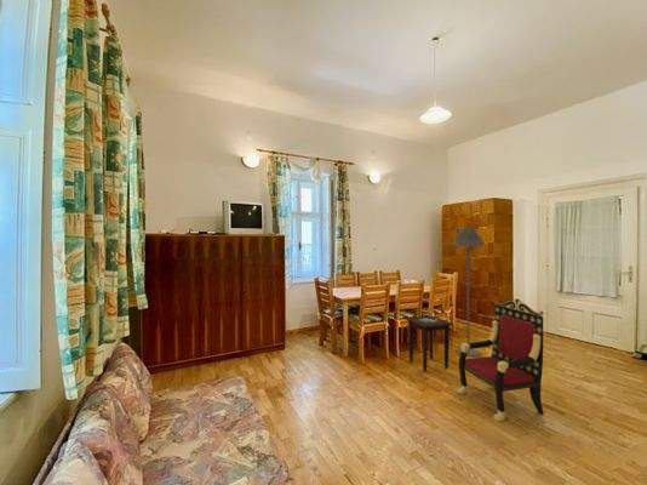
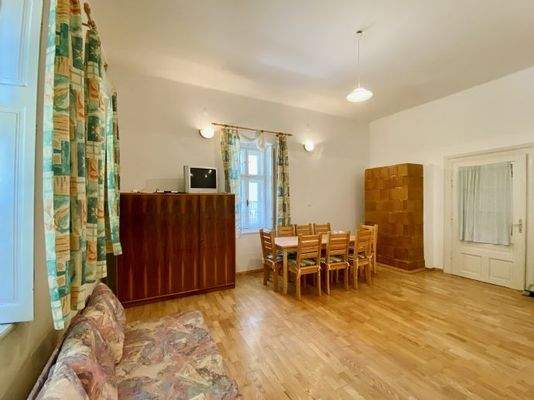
- armchair [457,298,545,422]
- side table [403,314,454,372]
- floor lamp [452,227,485,358]
